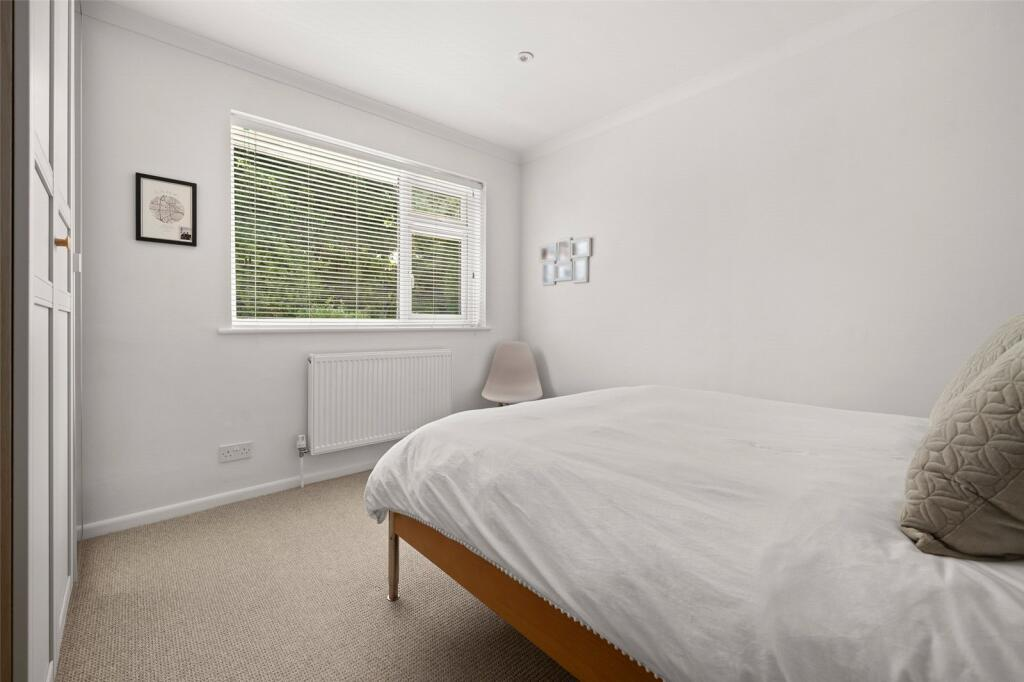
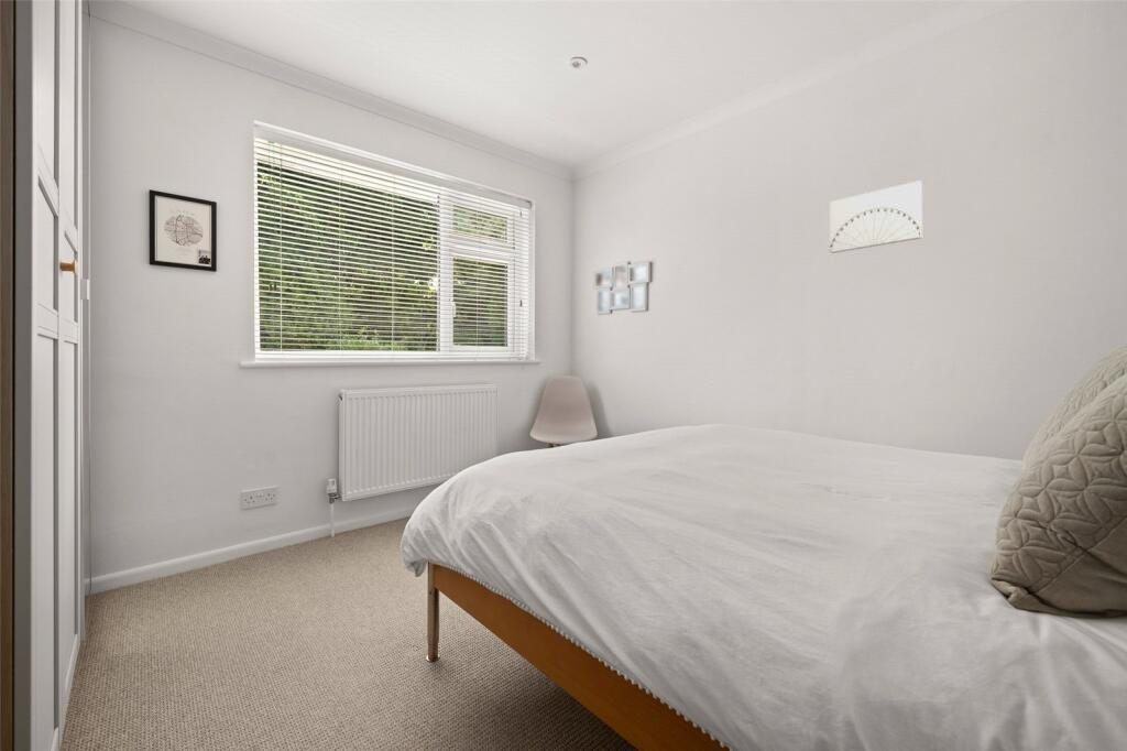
+ wall art [829,179,923,254]
